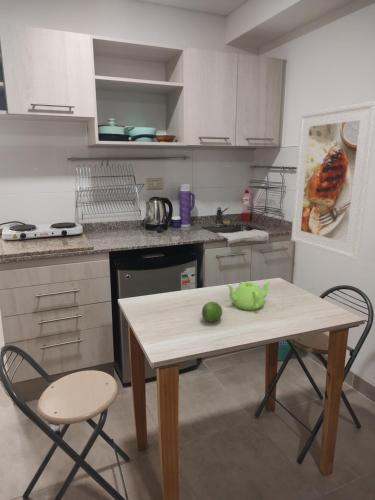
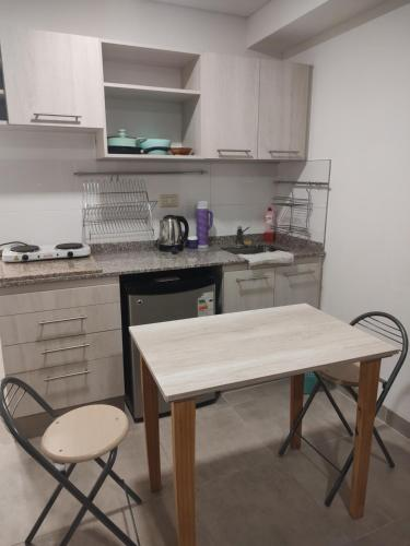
- teapot [226,280,272,311]
- fruit [201,301,223,323]
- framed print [290,100,375,261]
